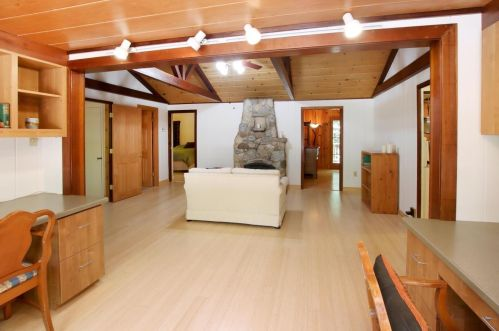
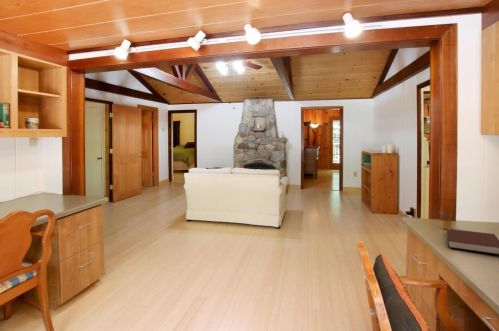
+ pencil box [438,208,457,230]
+ notebook [446,228,499,255]
